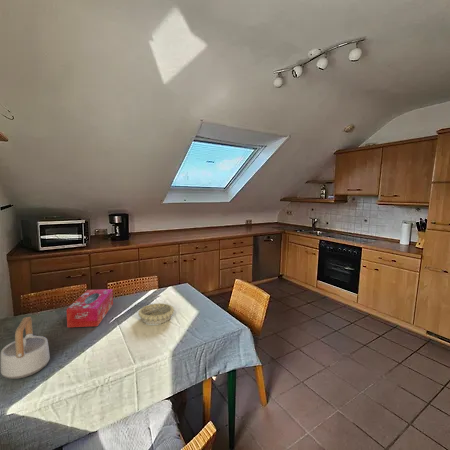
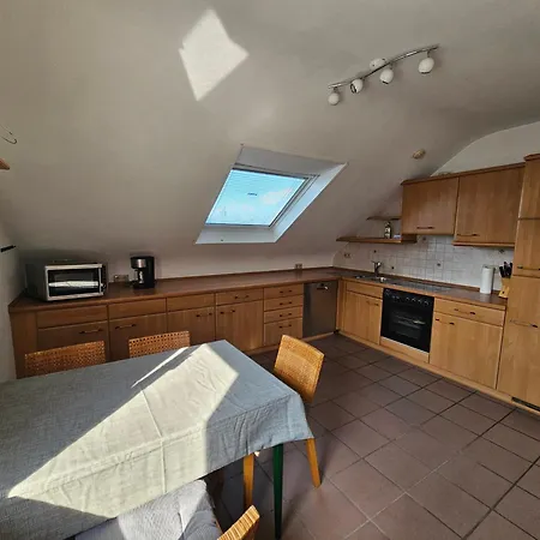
- teapot [0,316,51,380]
- decorative bowl [137,302,175,325]
- tissue box [66,288,114,328]
